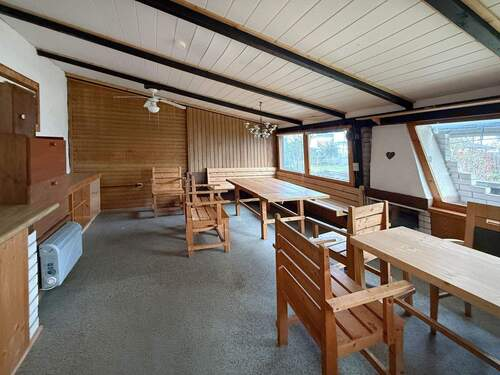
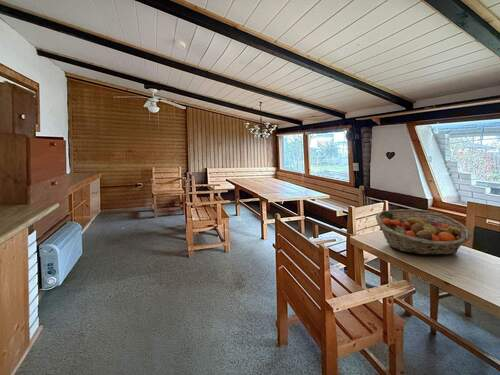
+ fruit basket [375,208,473,256]
